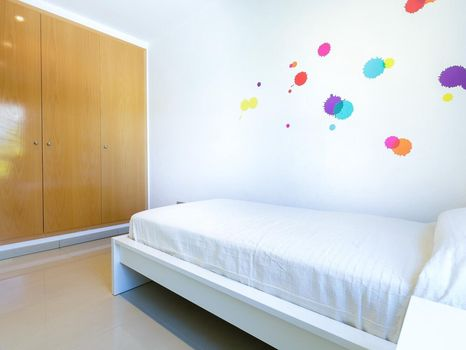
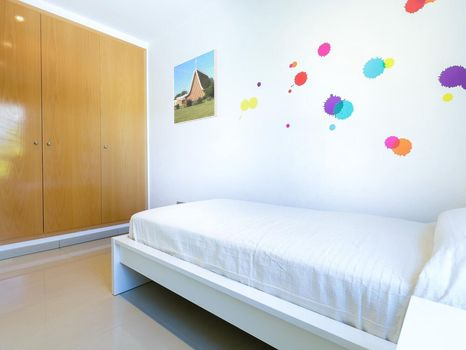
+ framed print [172,48,218,126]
